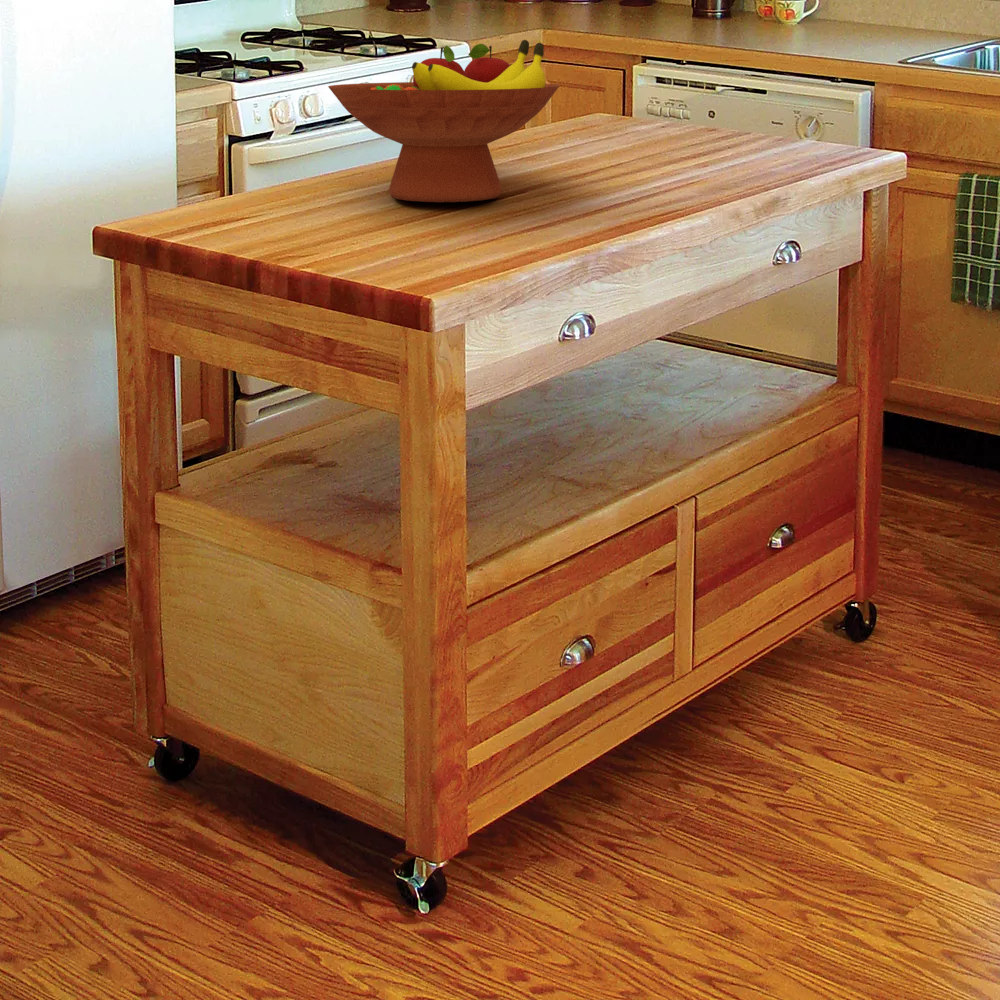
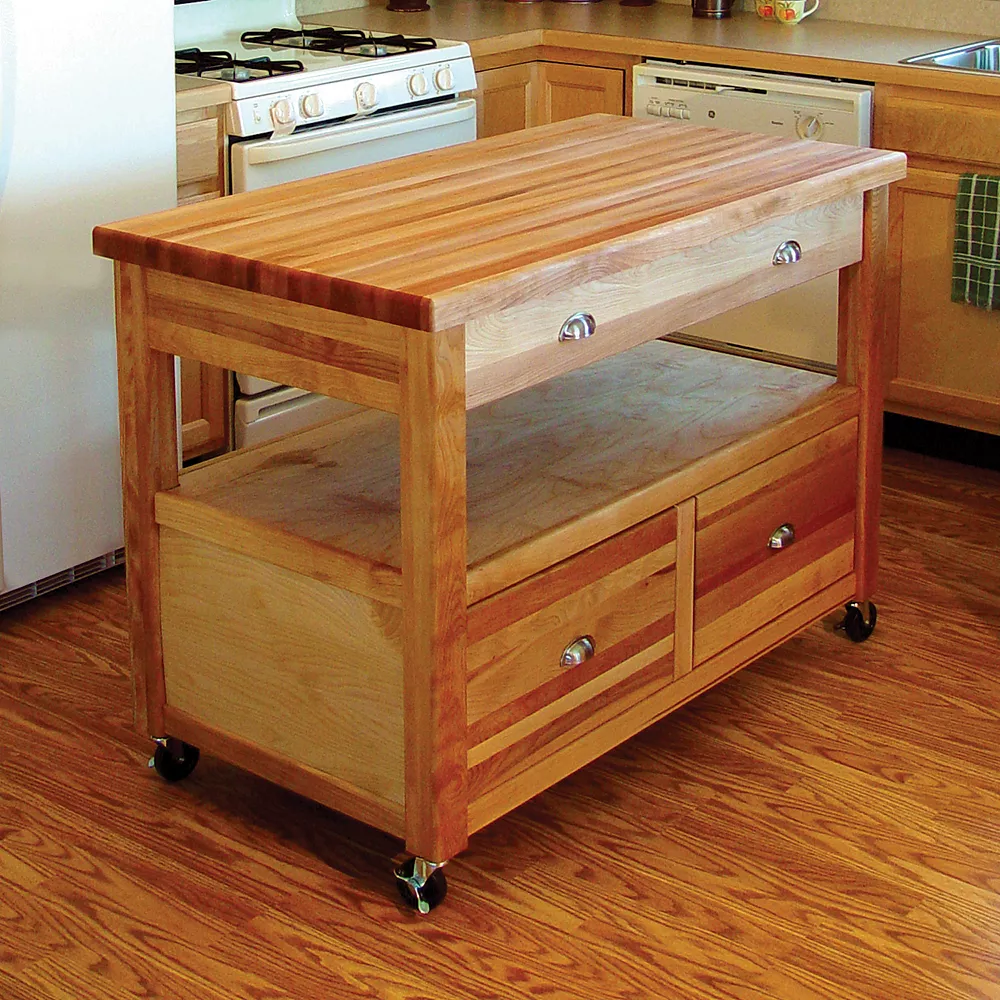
- fruit bowl [327,39,561,203]
